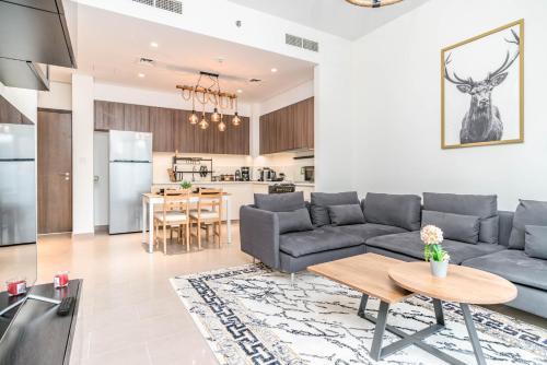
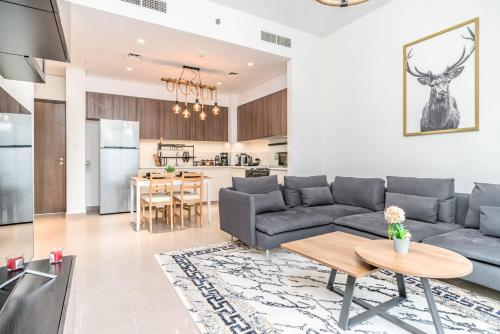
- remote control [56,295,75,317]
